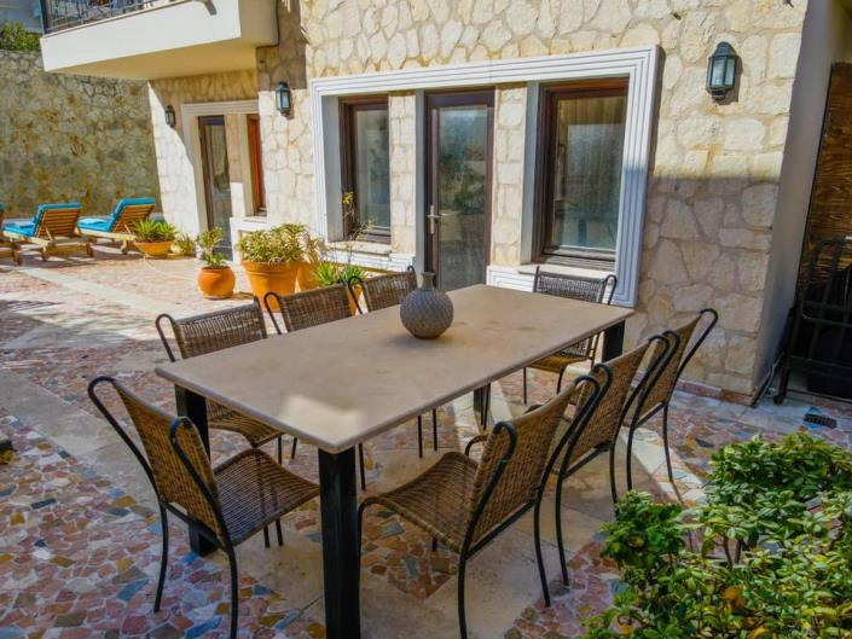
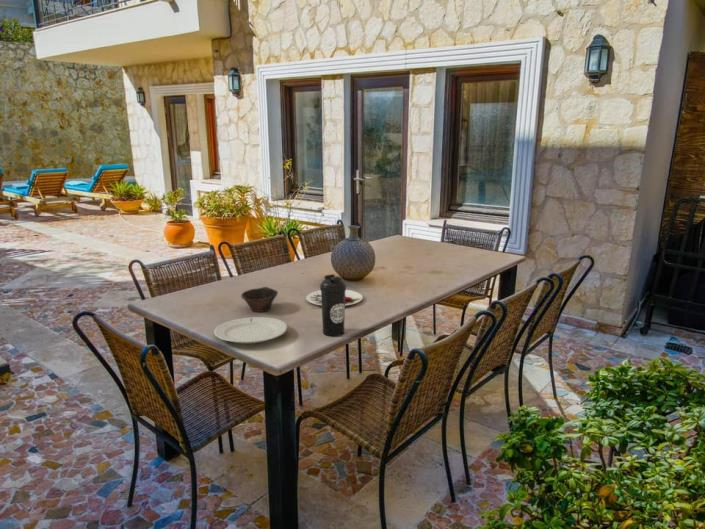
+ bowl [240,286,279,313]
+ plate [305,289,364,307]
+ water bottle [319,273,347,337]
+ chinaware [213,316,288,345]
